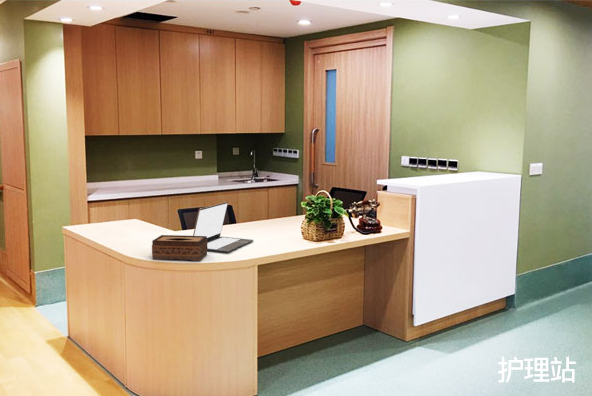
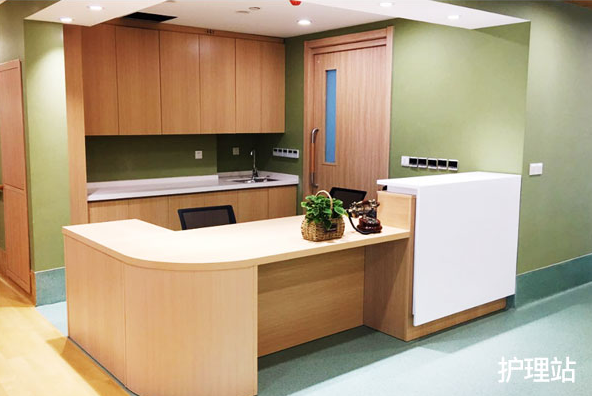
- laptop [192,201,255,253]
- tissue box [151,234,208,262]
